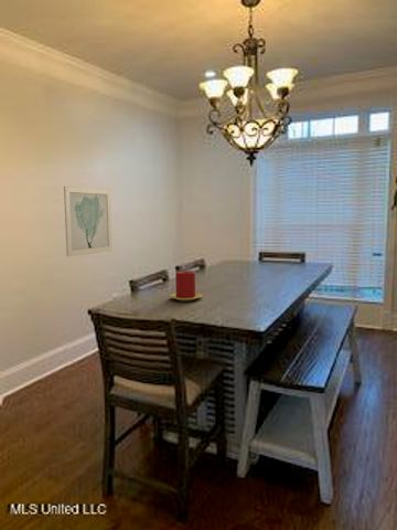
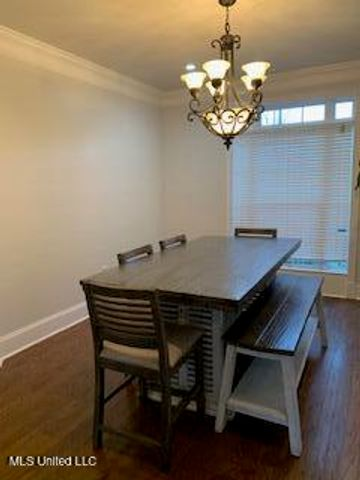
- candle [169,269,203,301]
- wall art [63,186,114,257]
